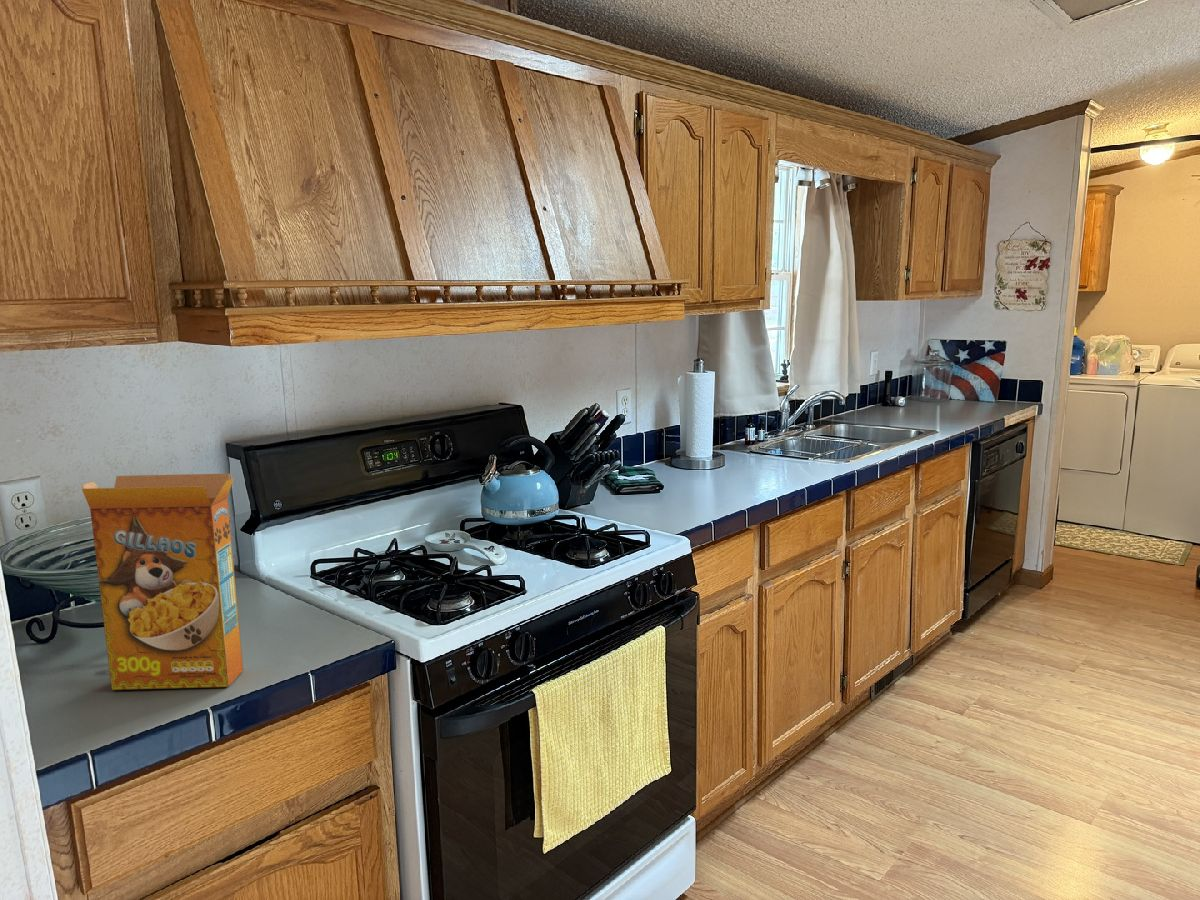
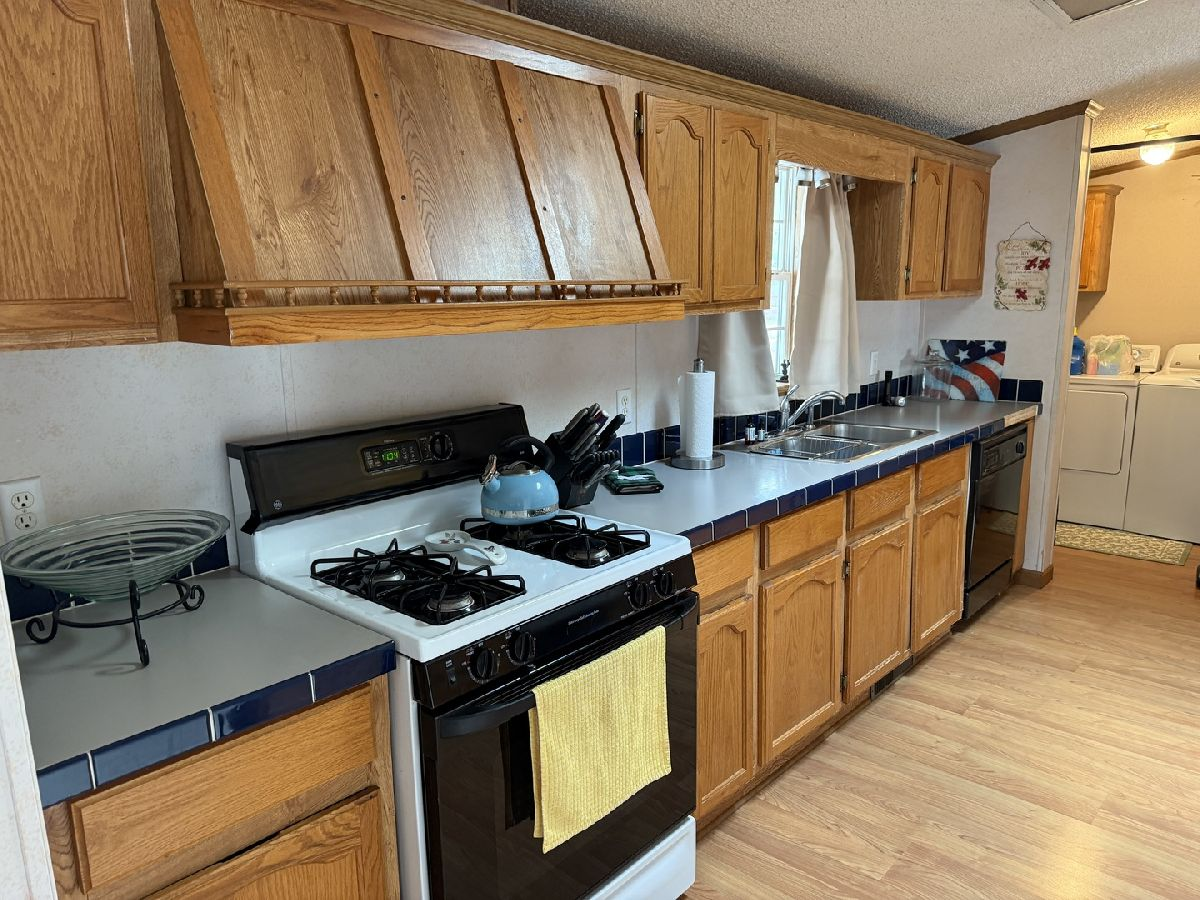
- cereal box [81,473,244,691]
